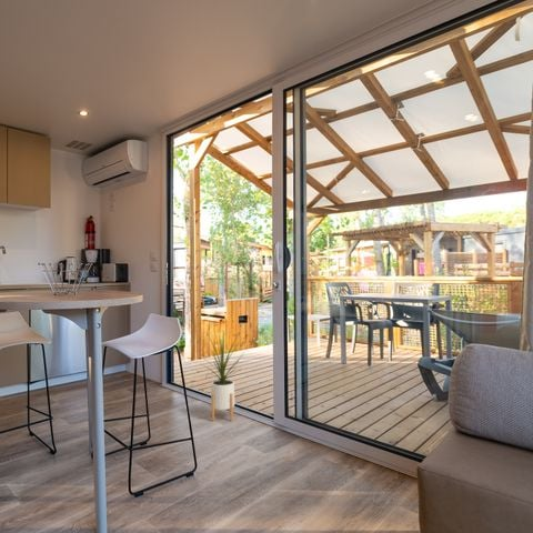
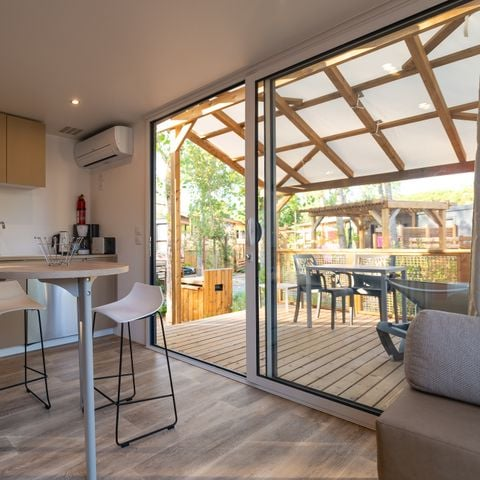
- house plant [200,326,249,422]
